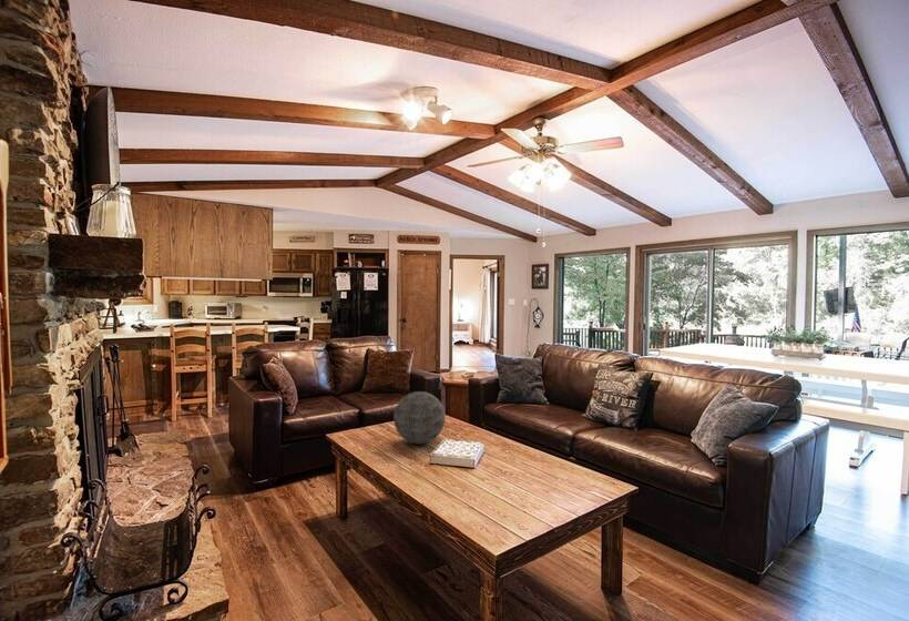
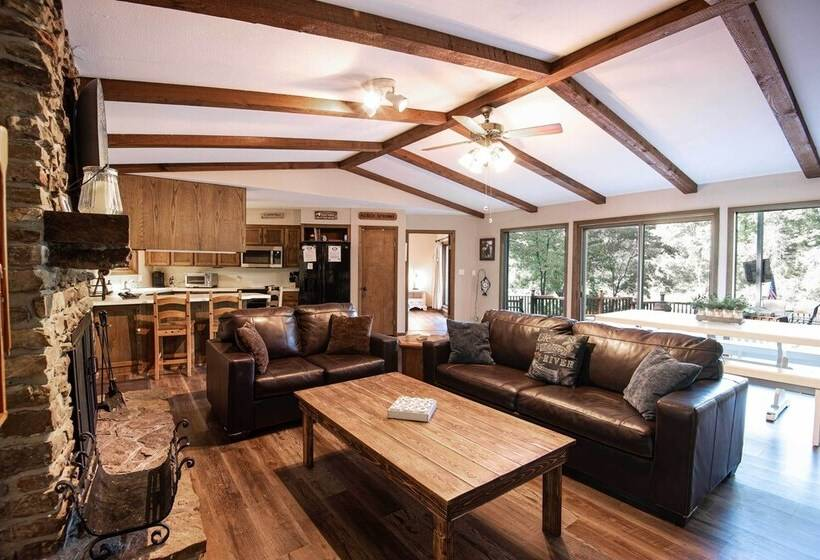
- decorative orb [392,390,447,445]
